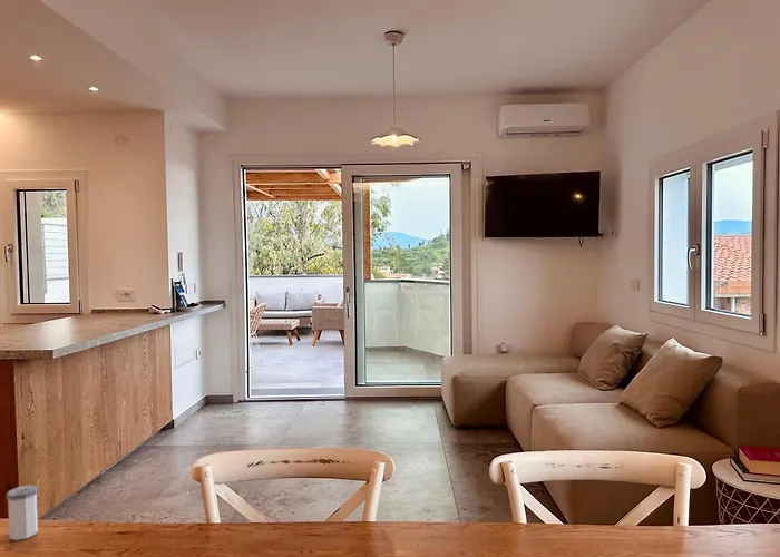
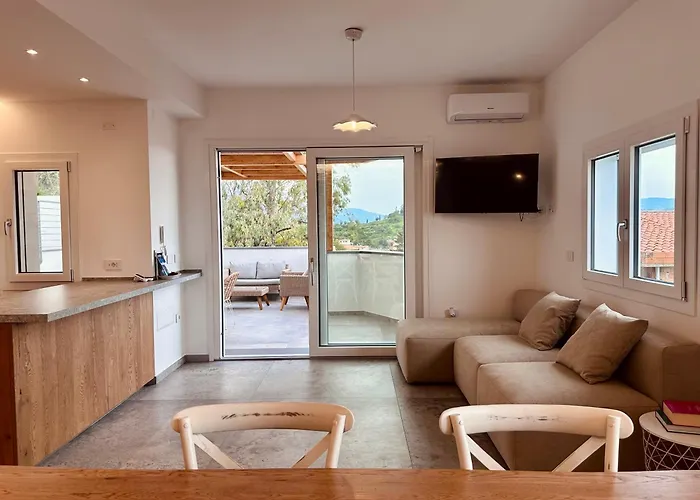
- salt shaker [6,483,39,541]
